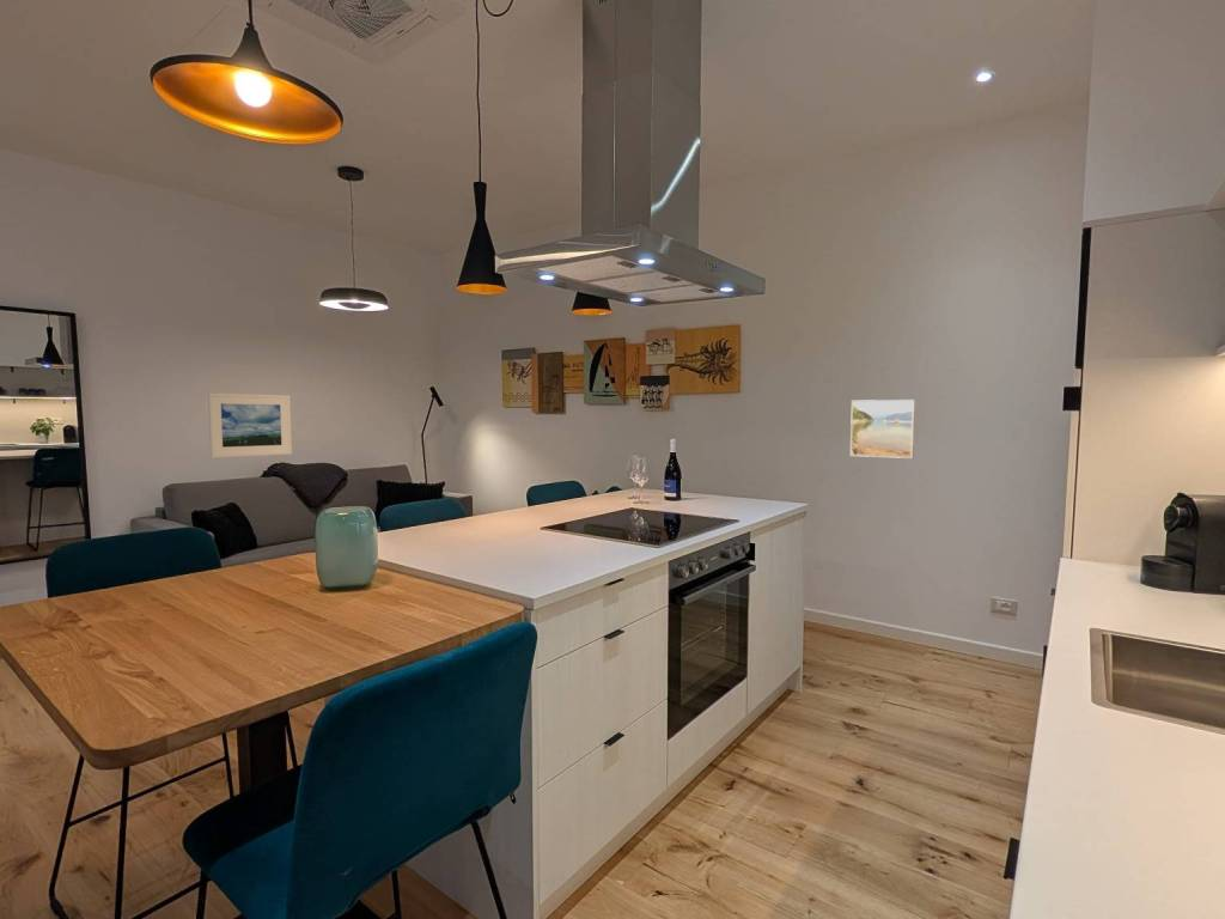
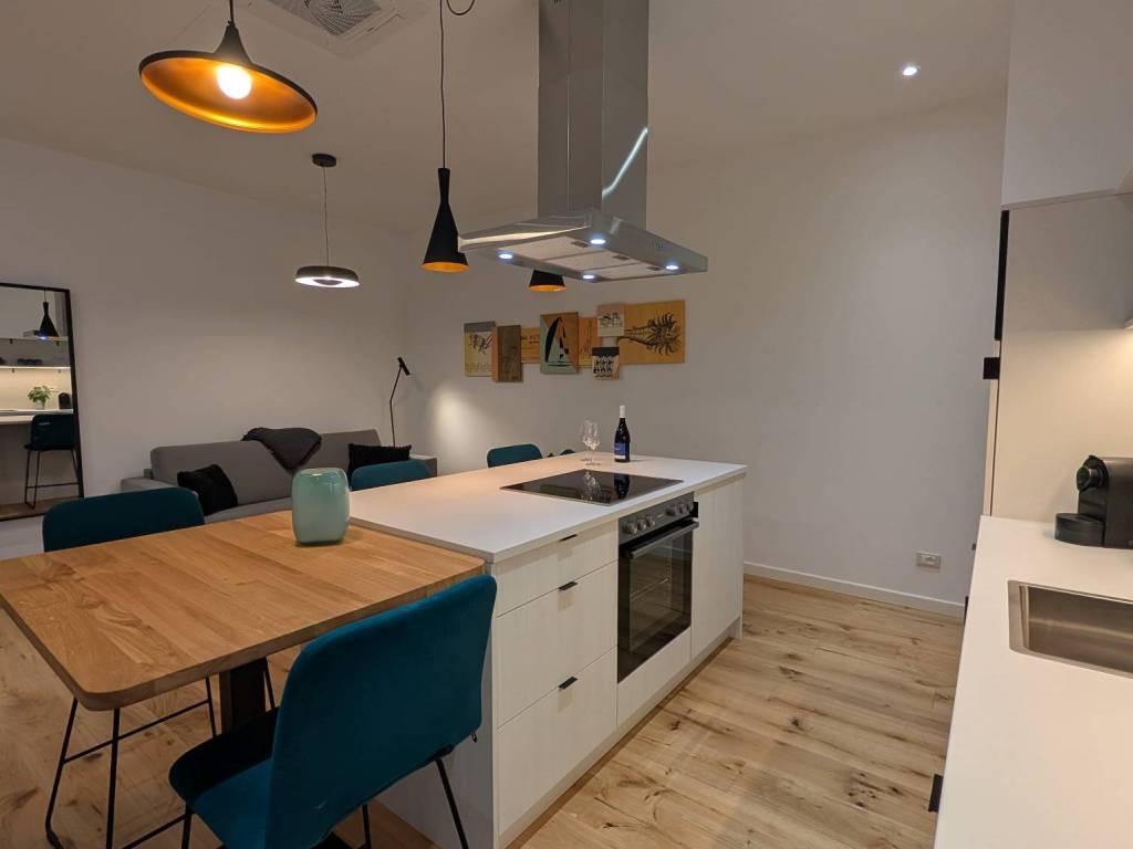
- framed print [207,391,293,460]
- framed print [849,398,916,460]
